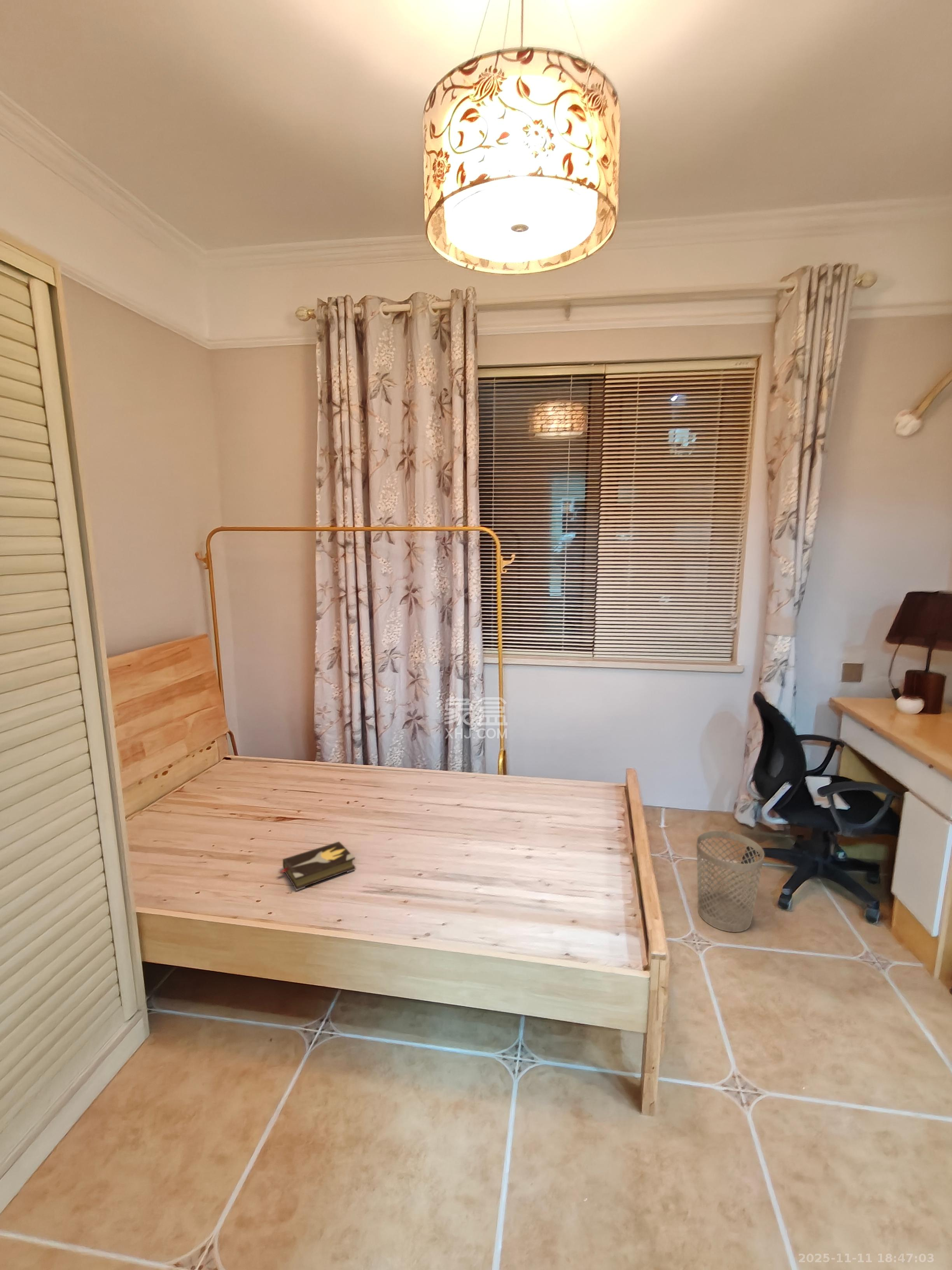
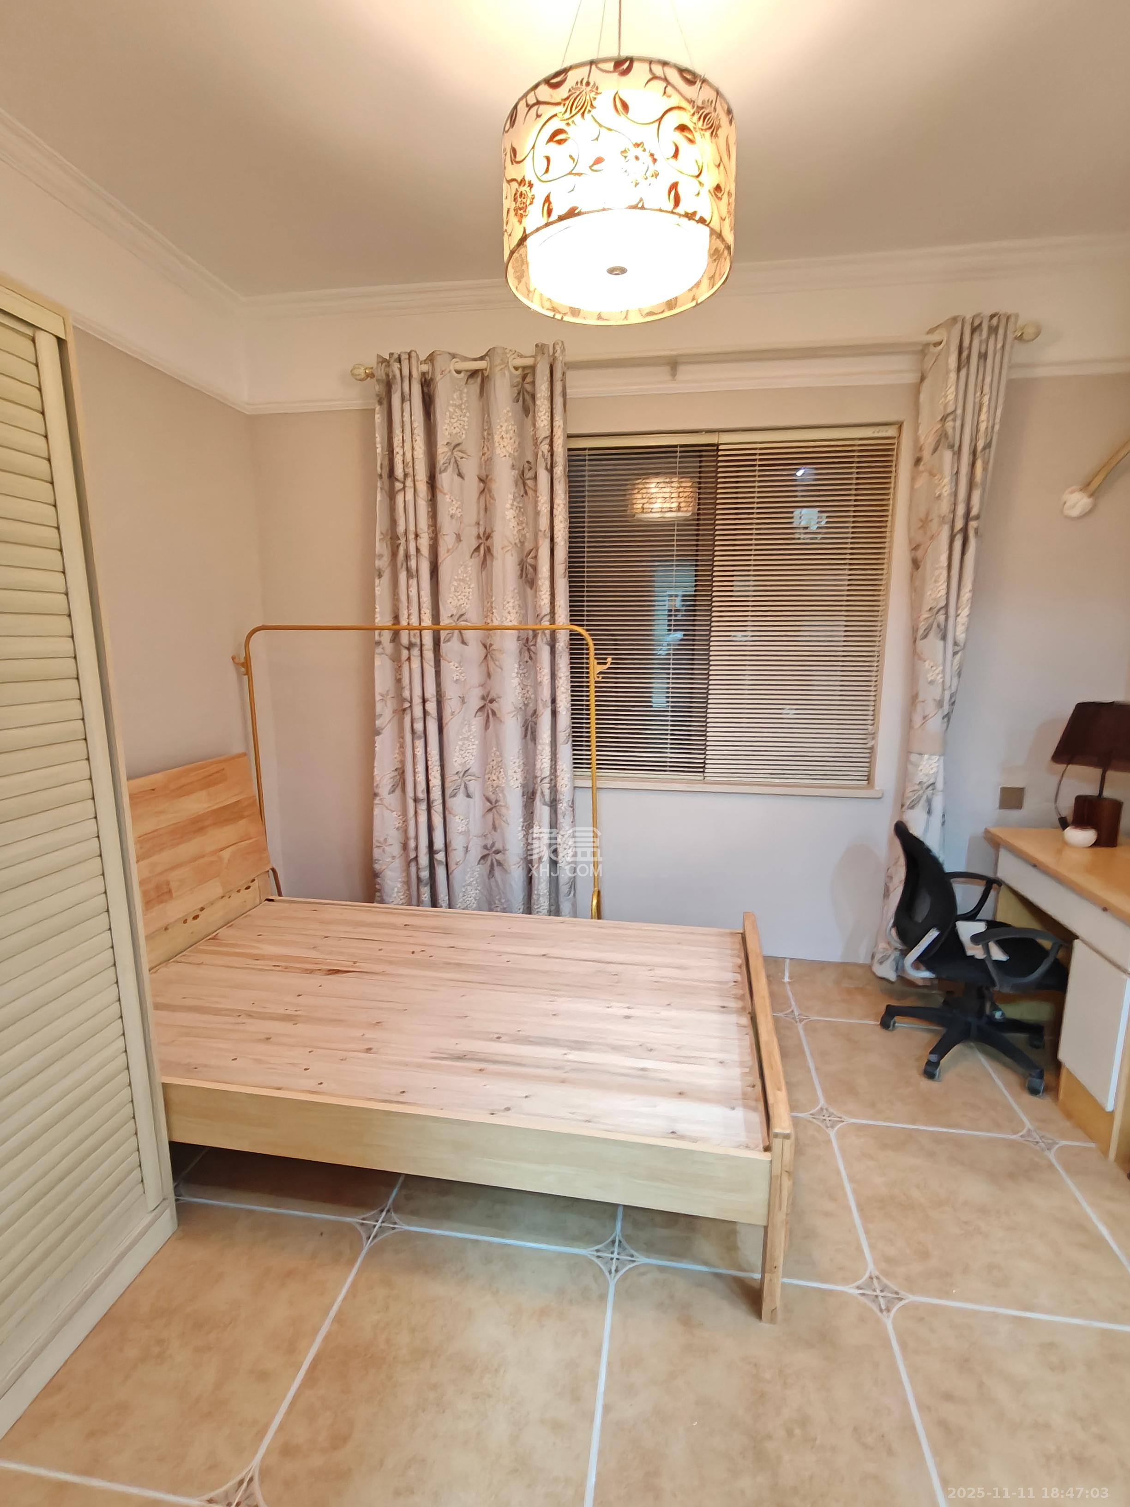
- wastebasket [696,830,765,933]
- hardback book [277,841,356,891]
